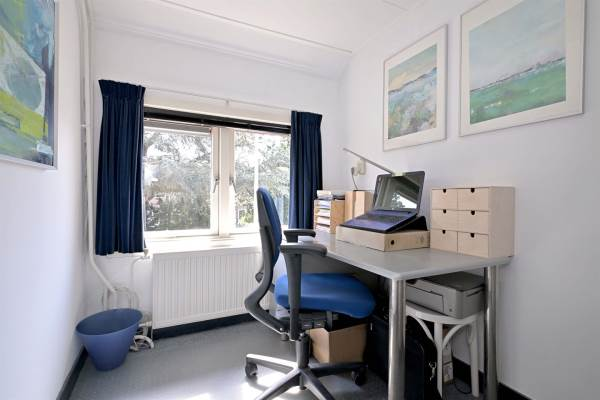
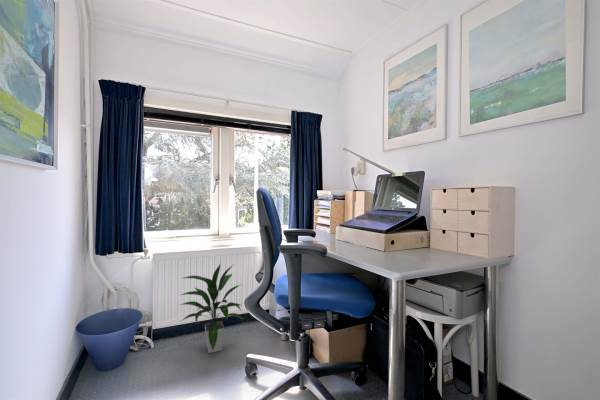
+ indoor plant [179,262,244,354]
